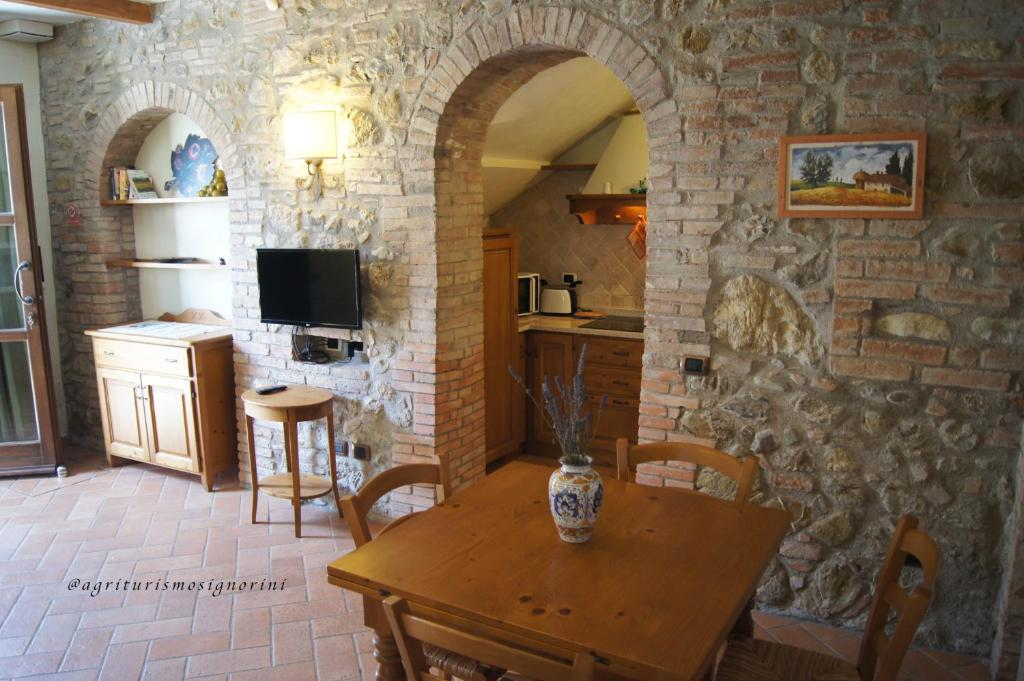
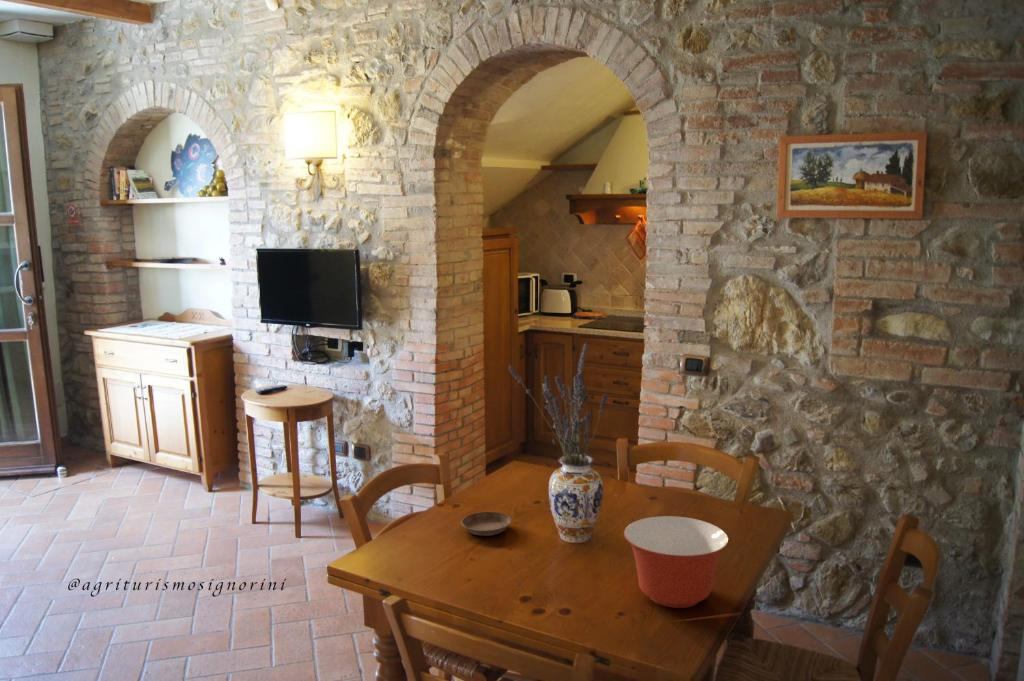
+ mixing bowl [623,515,730,609]
+ saucer [460,511,512,537]
